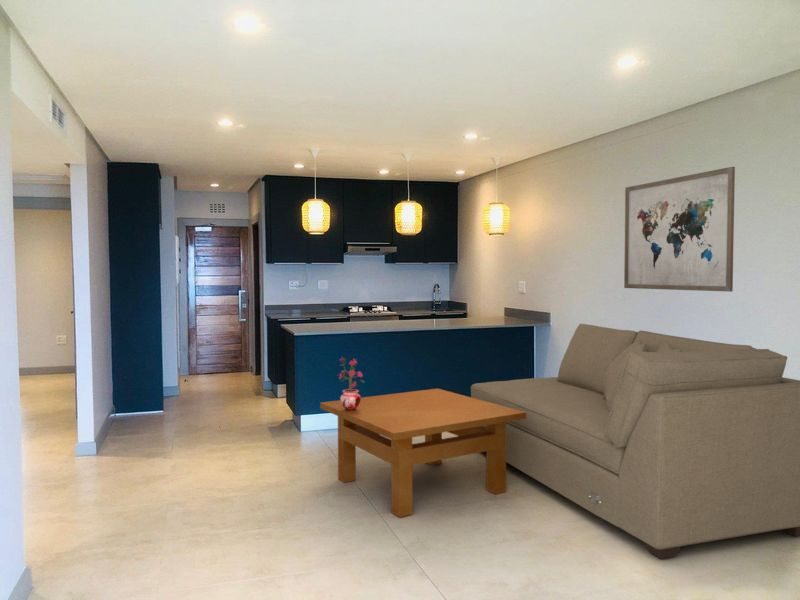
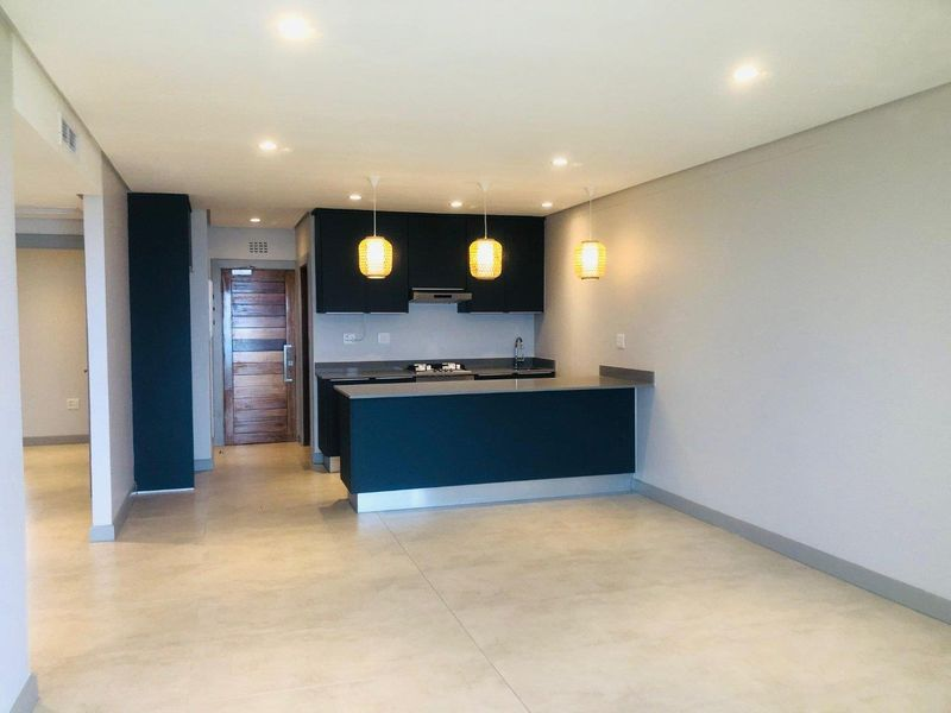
- table [319,388,526,518]
- wall art [623,166,736,293]
- potted plant [337,357,366,410]
- sofa [470,323,800,560]
